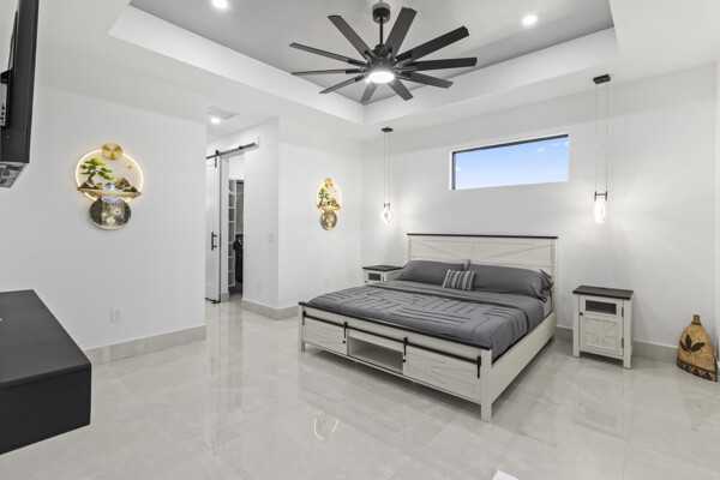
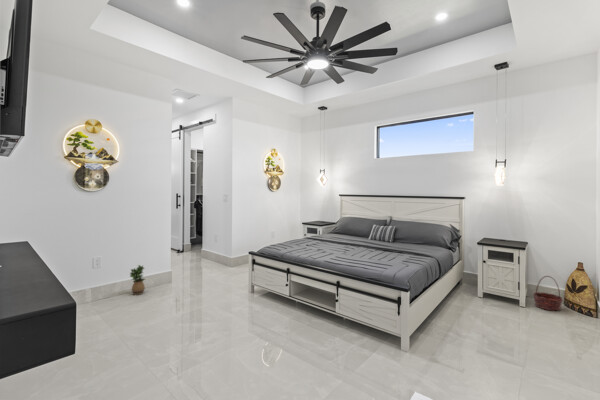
+ potted plant [128,264,146,296]
+ basket [532,275,564,312]
